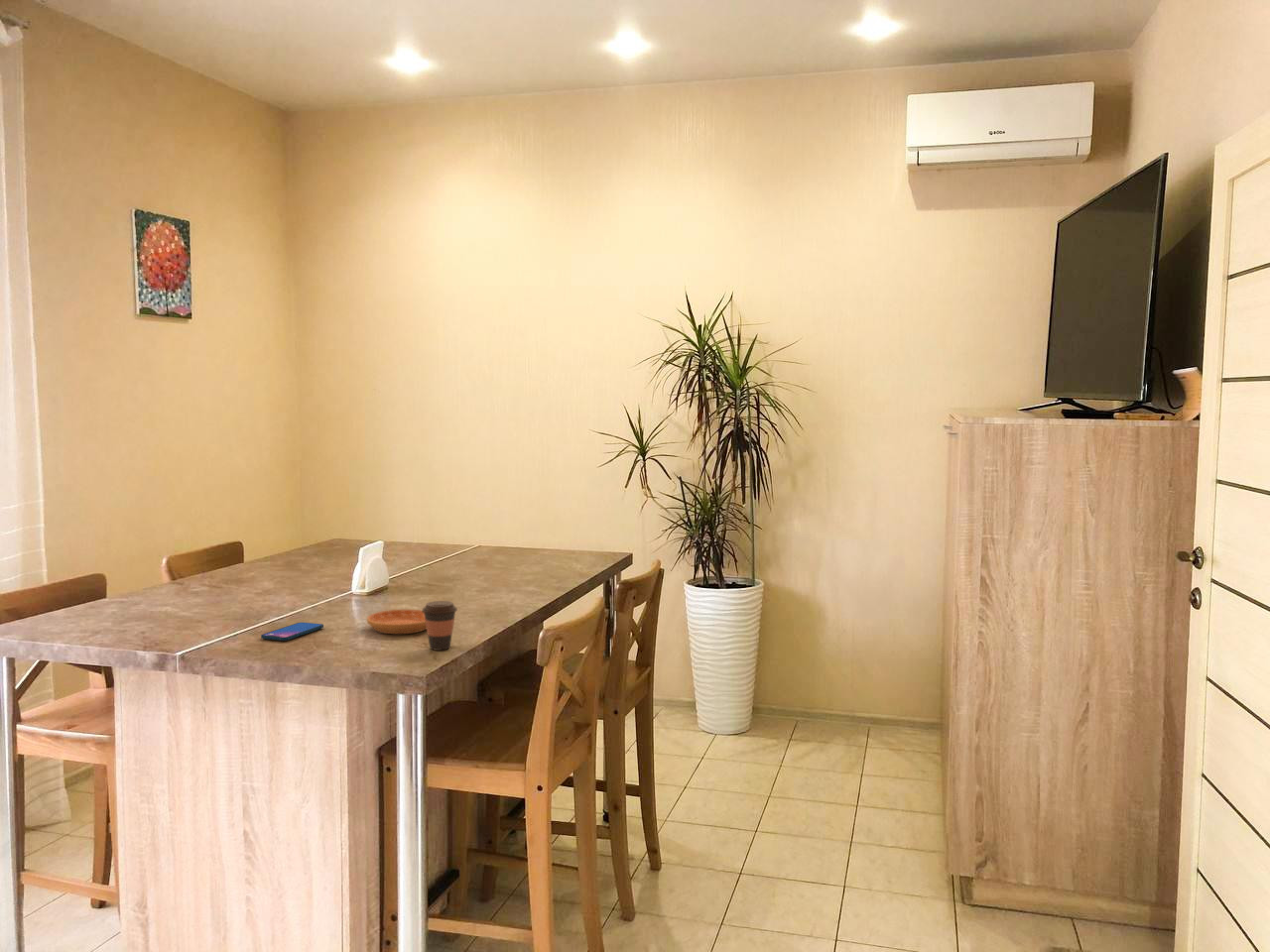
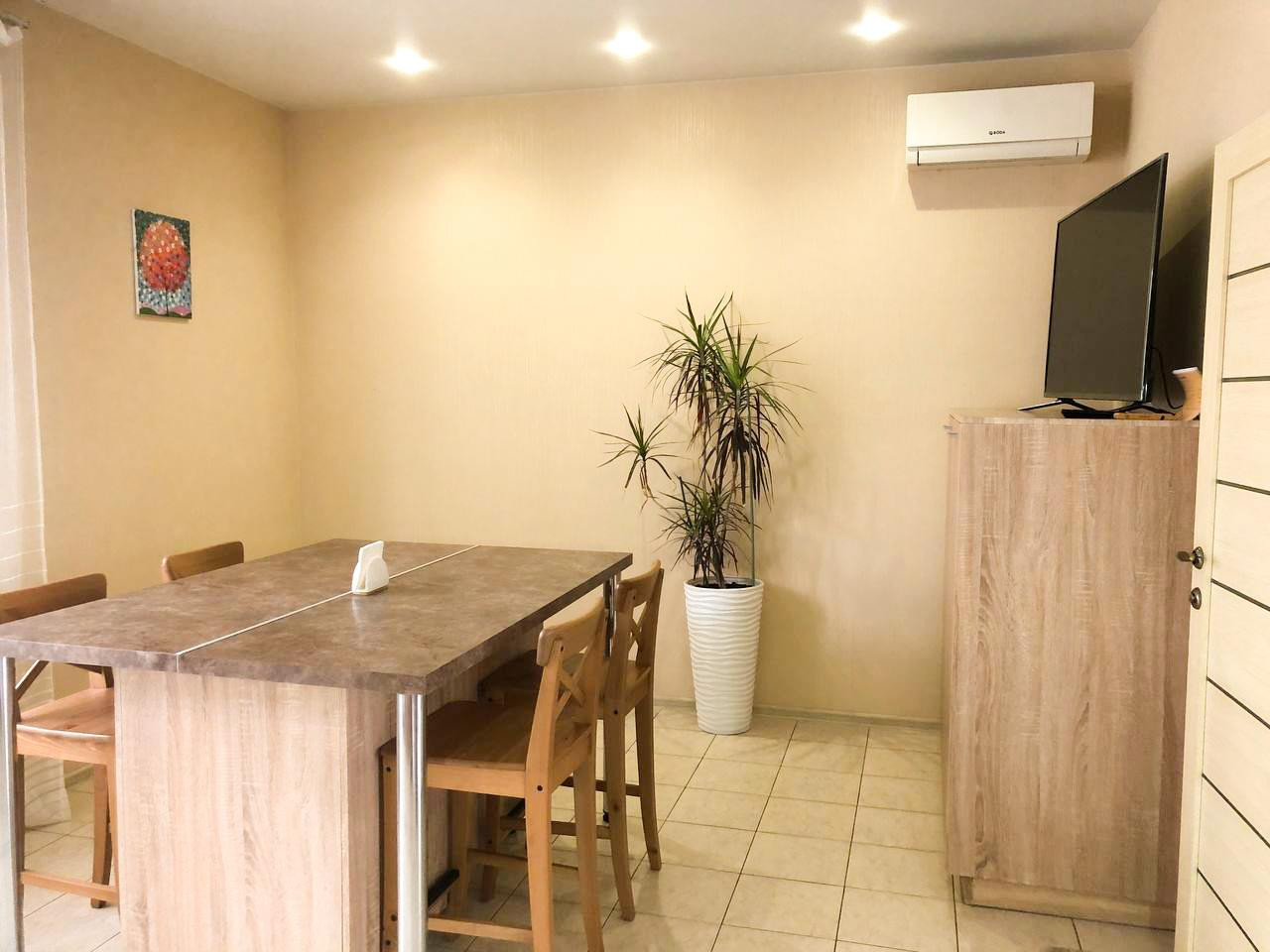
- coffee cup [421,600,458,652]
- saucer [366,609,427,635]
- smartphone [260,622,324,642]
